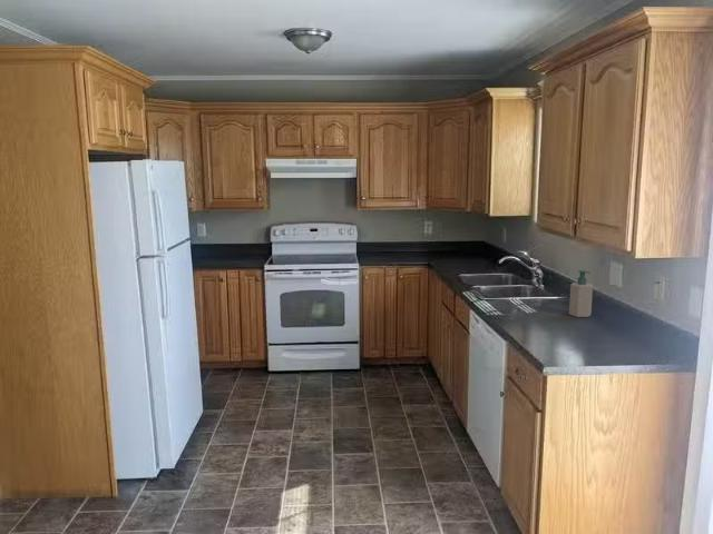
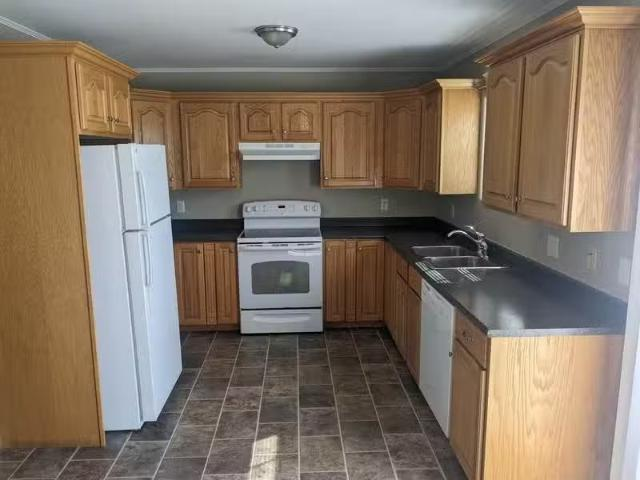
- soap bottle [568,269,594,318]
